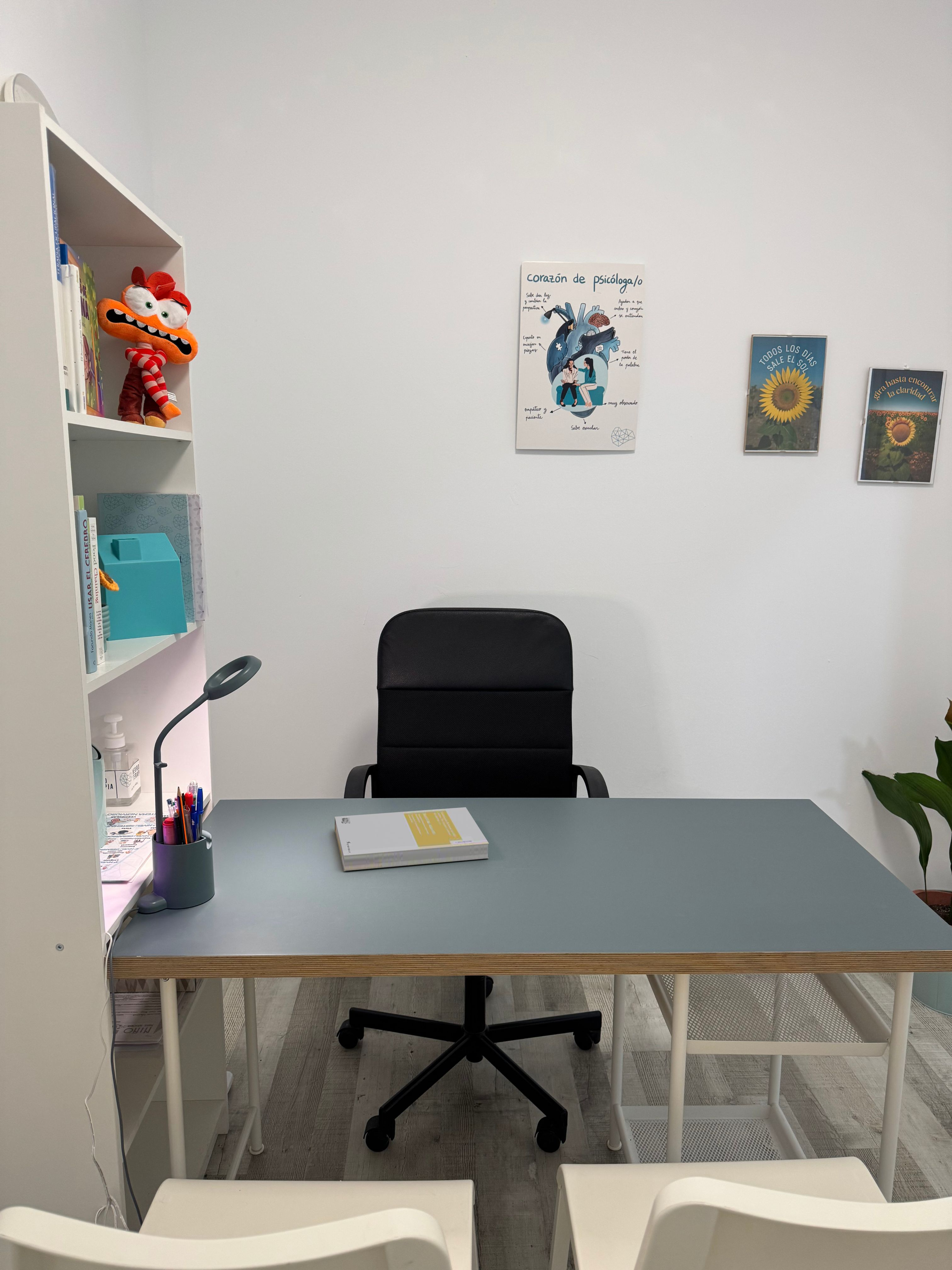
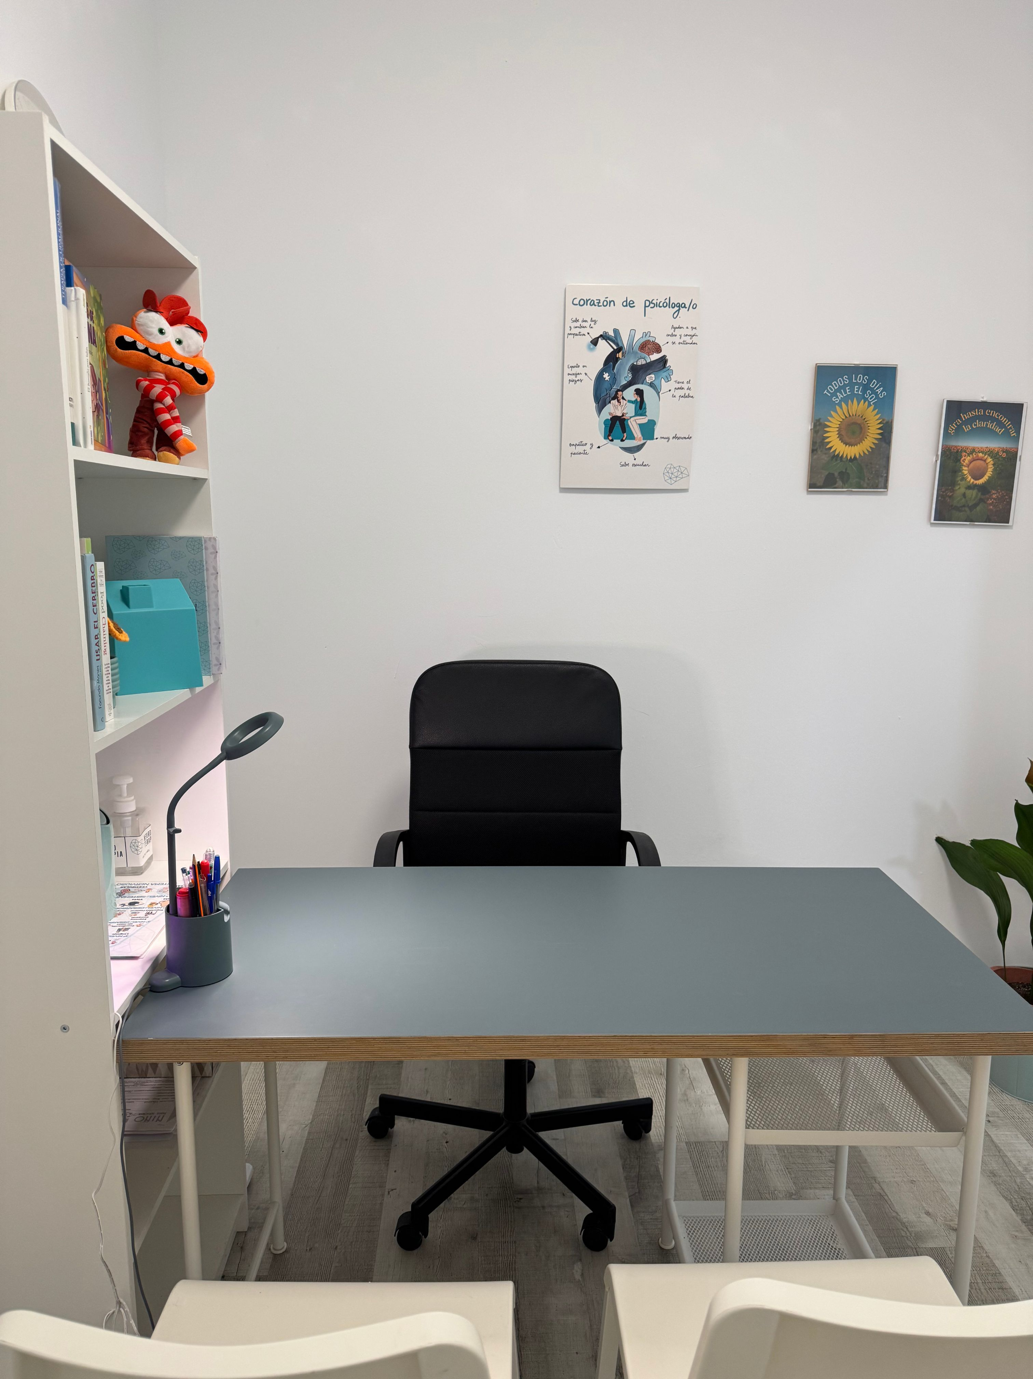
- book [334,807,489,871]
